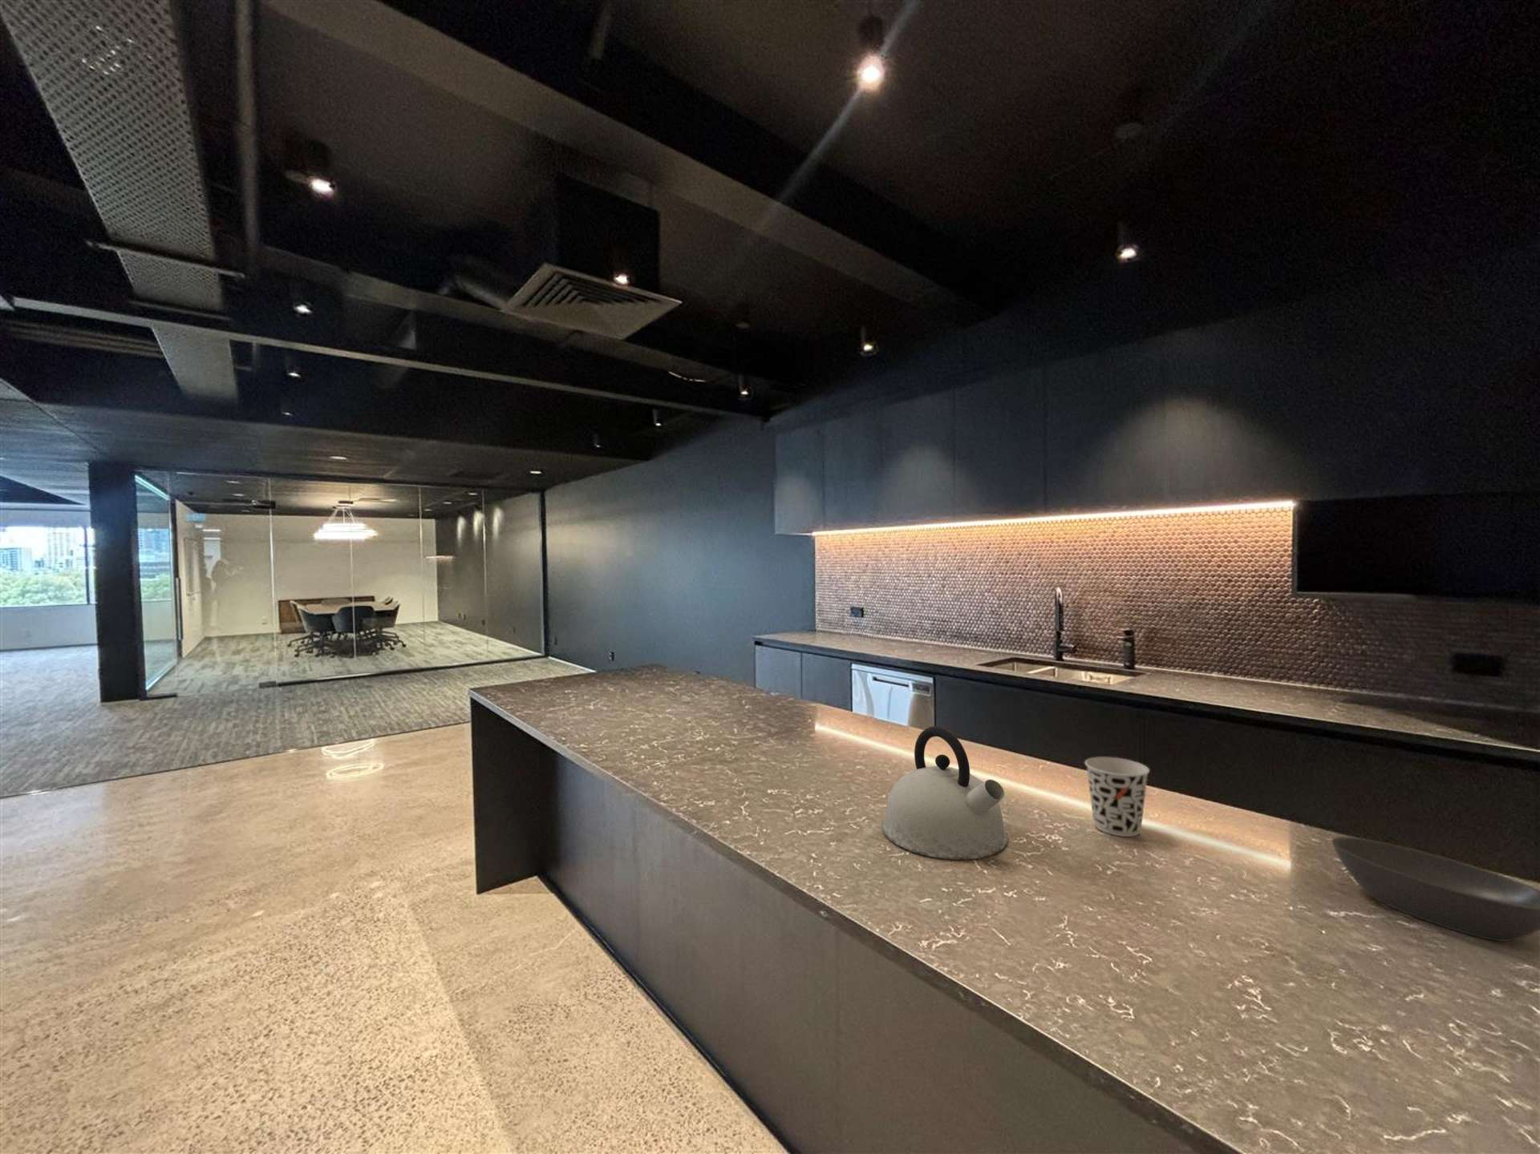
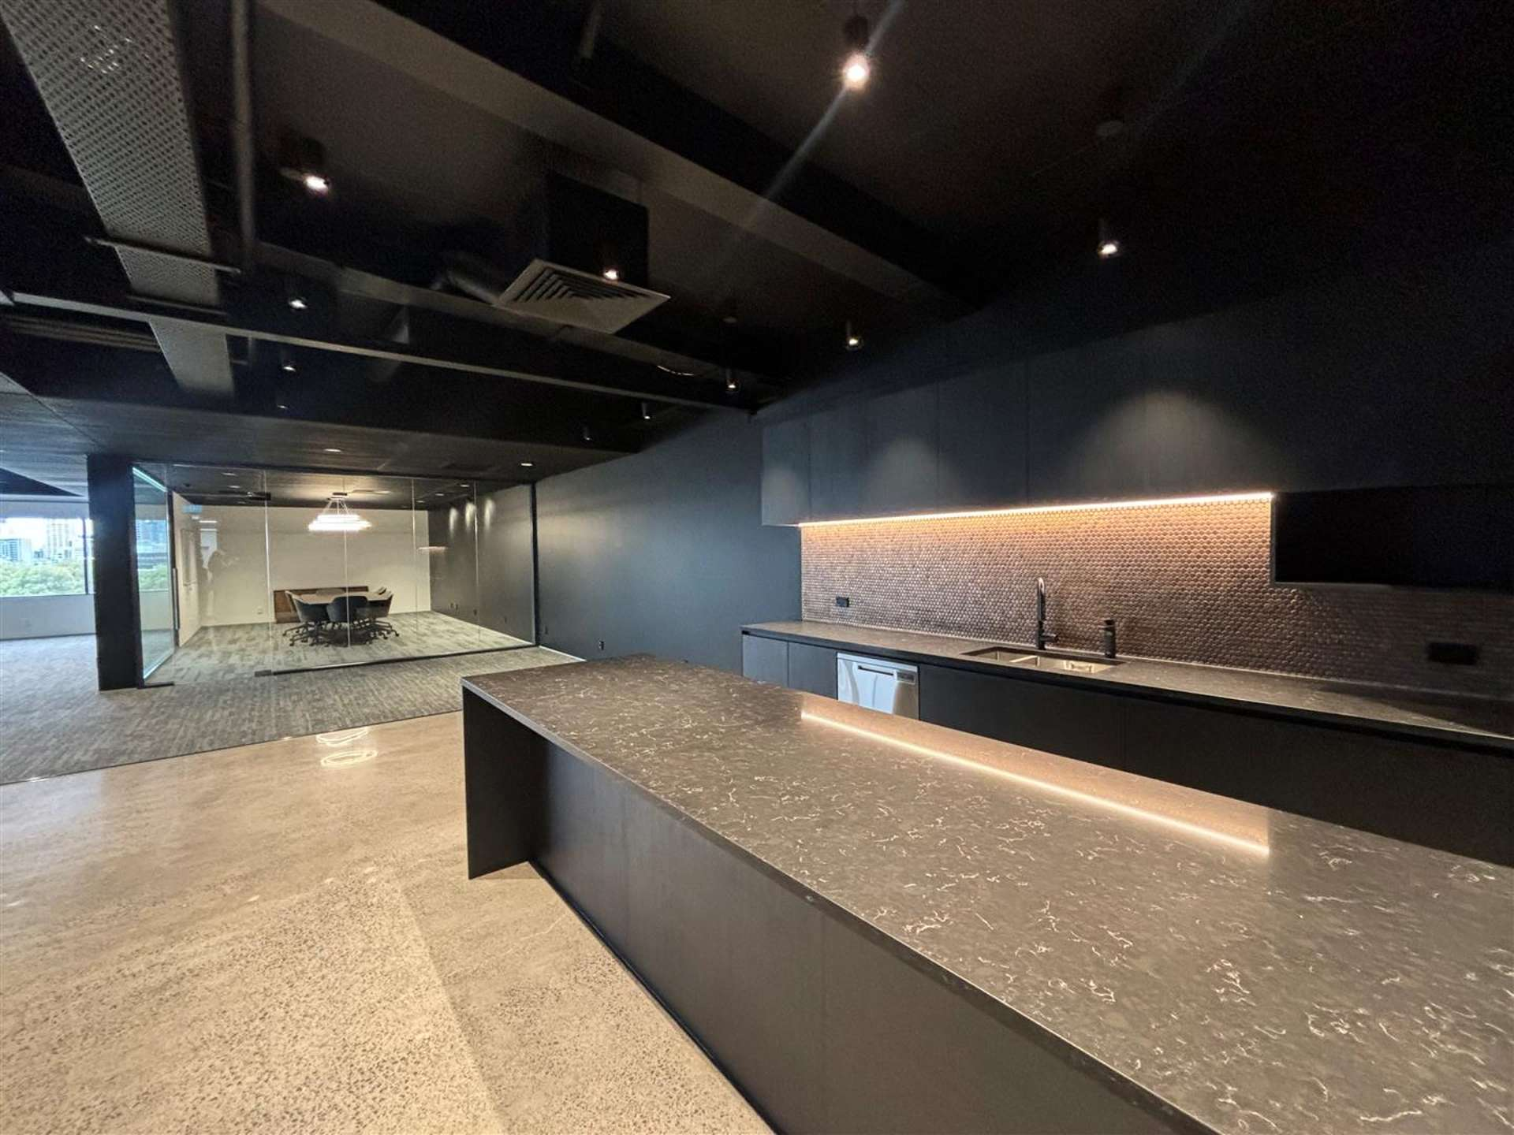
- kettle [882,725,1008,859]
- cup [1084,756,1151,838]
- bowl [1331,836,1540,942]
